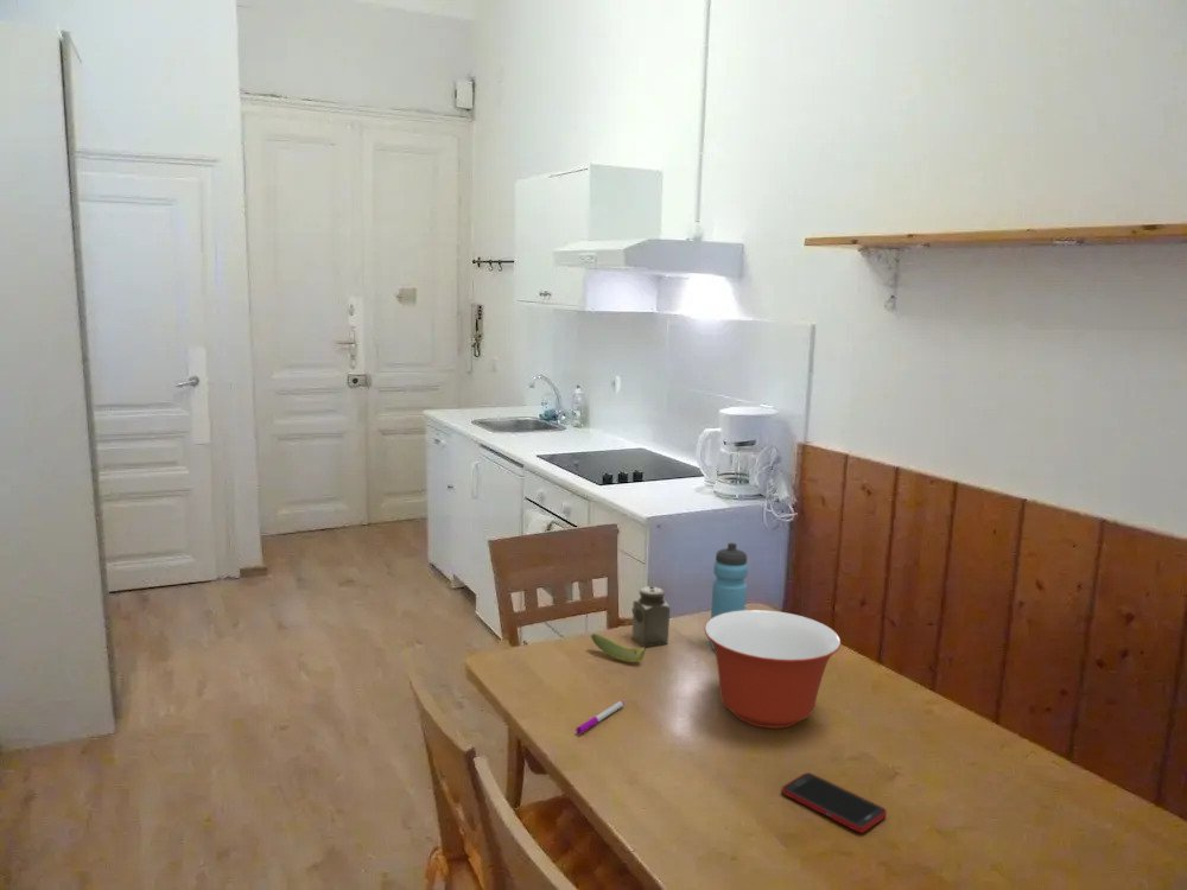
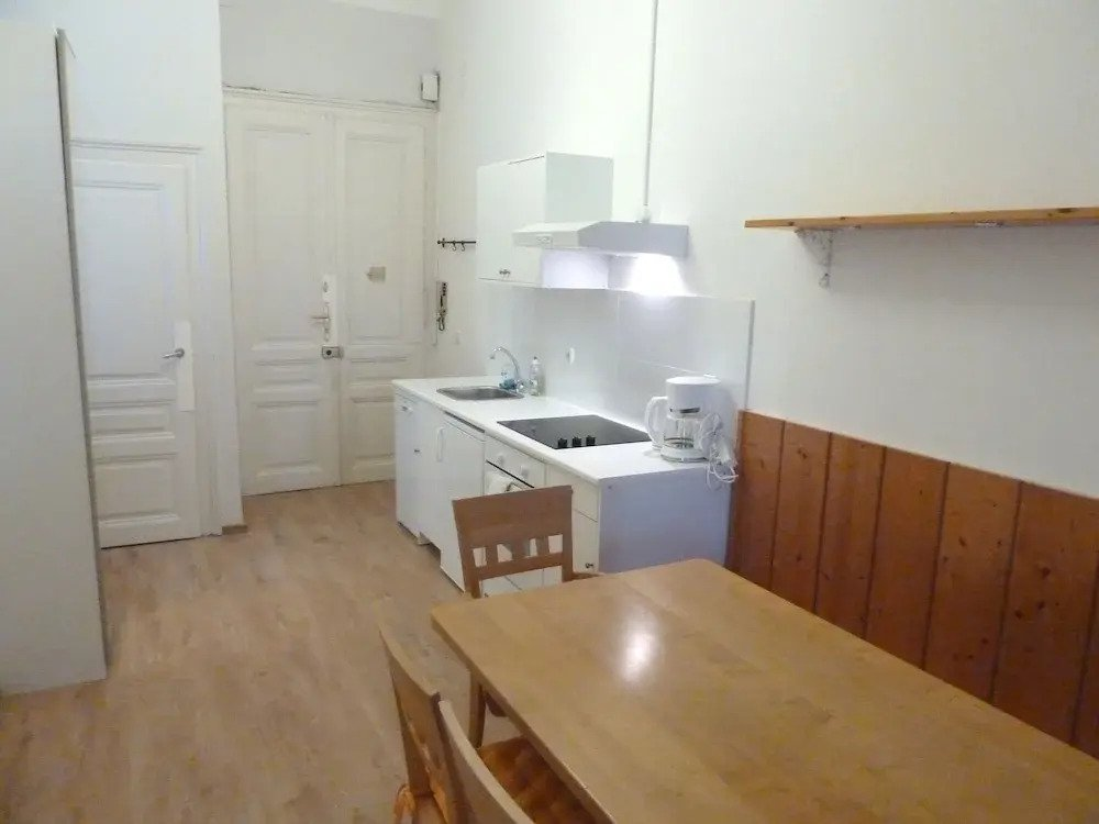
- salt shaker [630,585,671,648]
- banana [590,632,647,663]
- cell phone [781,771,888,834]
- pen [575,700,626,736]
- water bottle [709,541,749,650]
- mixing bowl [703,609,843,730]
